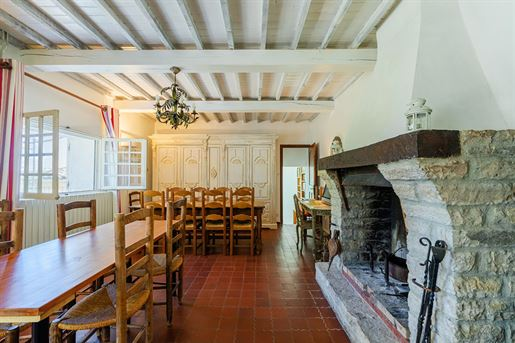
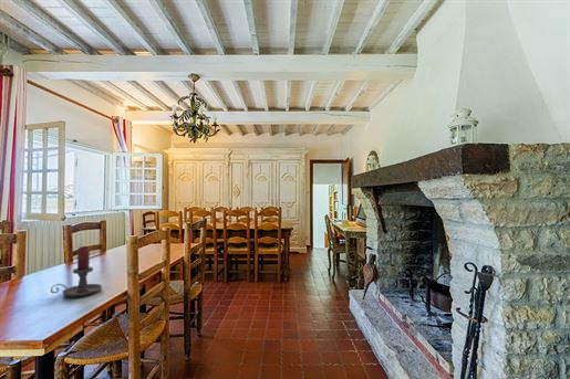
+ candle holder [50,245,103,298]
